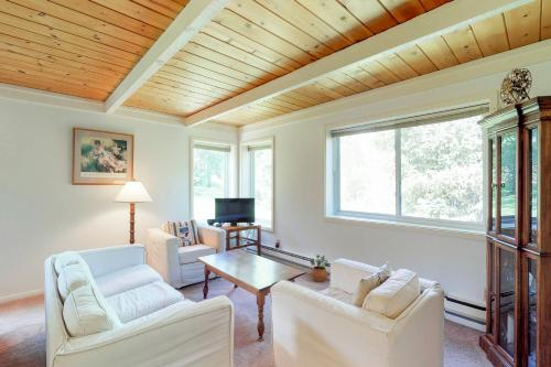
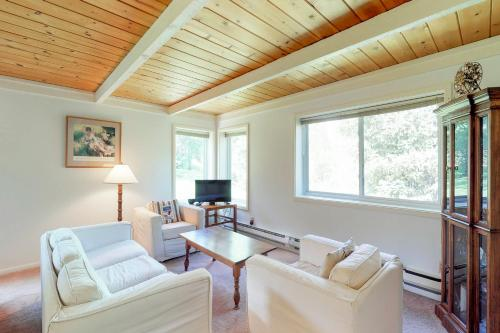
- potted plant [309,253,331,283]
